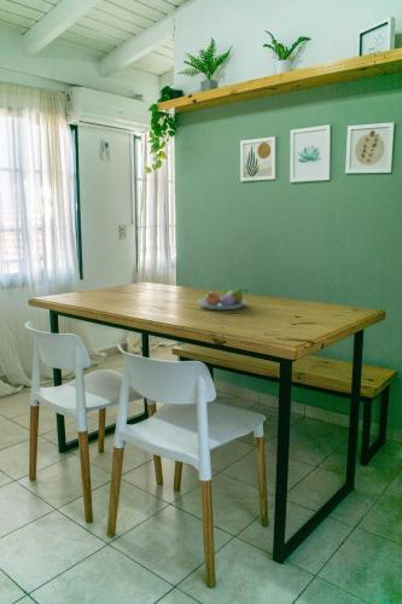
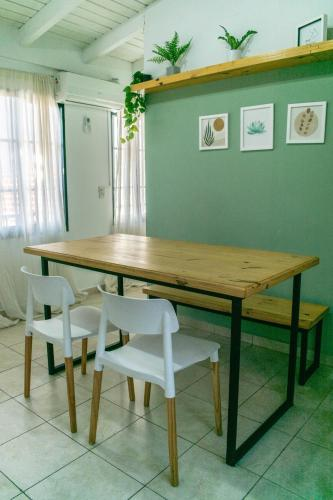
- fruit bowl [197,288,250,310]
